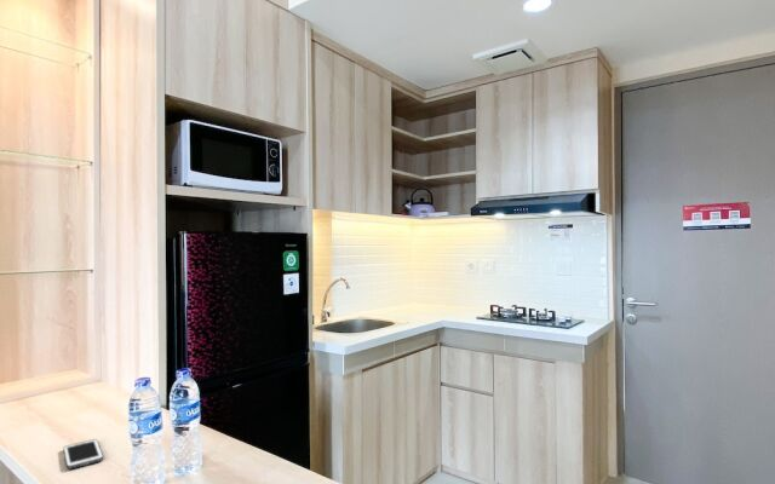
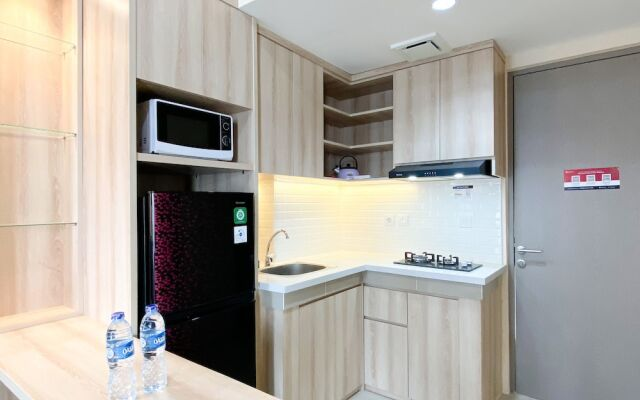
- cell phone [63,438,104,471]
